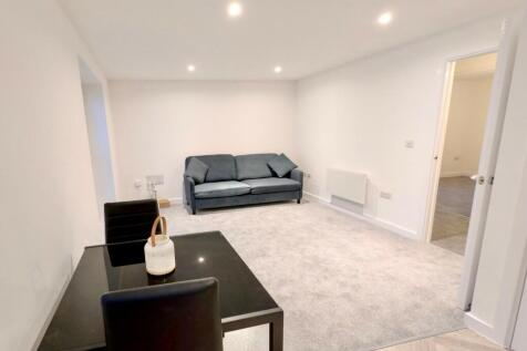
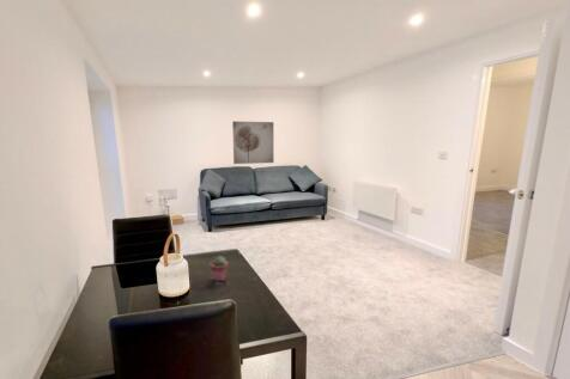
+ potted succulent [208,256,230,282]
+ wall art [231,121,275,165]
